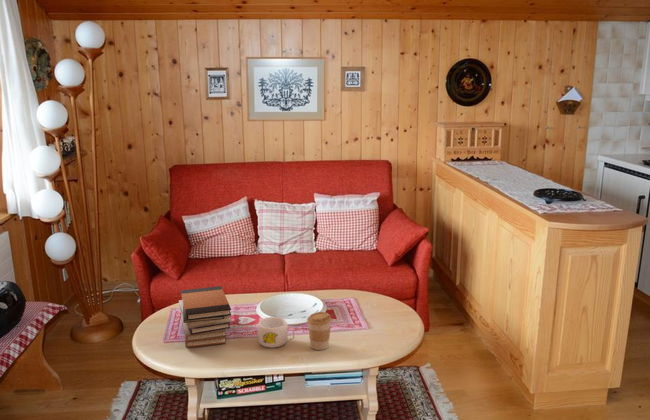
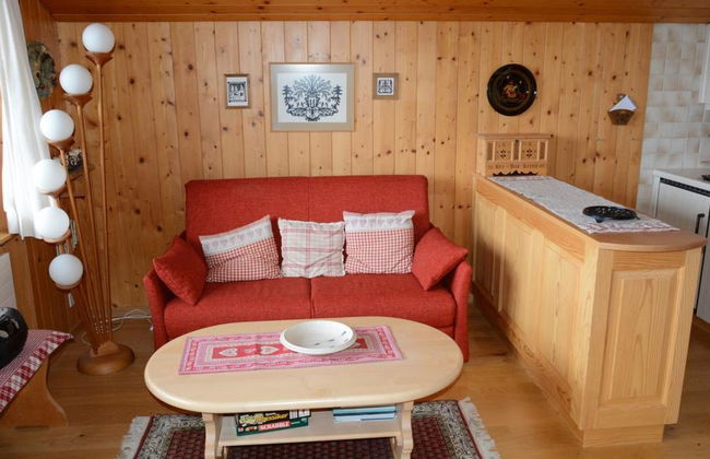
- mug [257,316,295,349]
- book stack [178,285,232,349]
- coffee cup [306,311,332,351]
